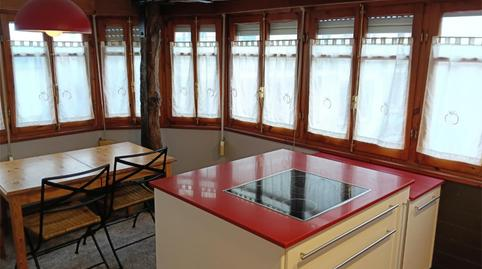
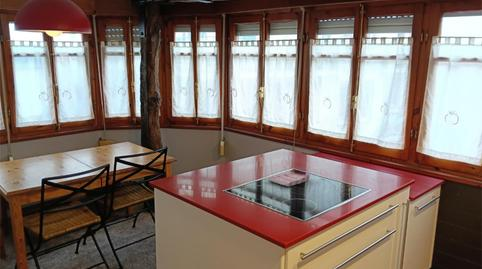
+ dish towel [266,170,310,188]
